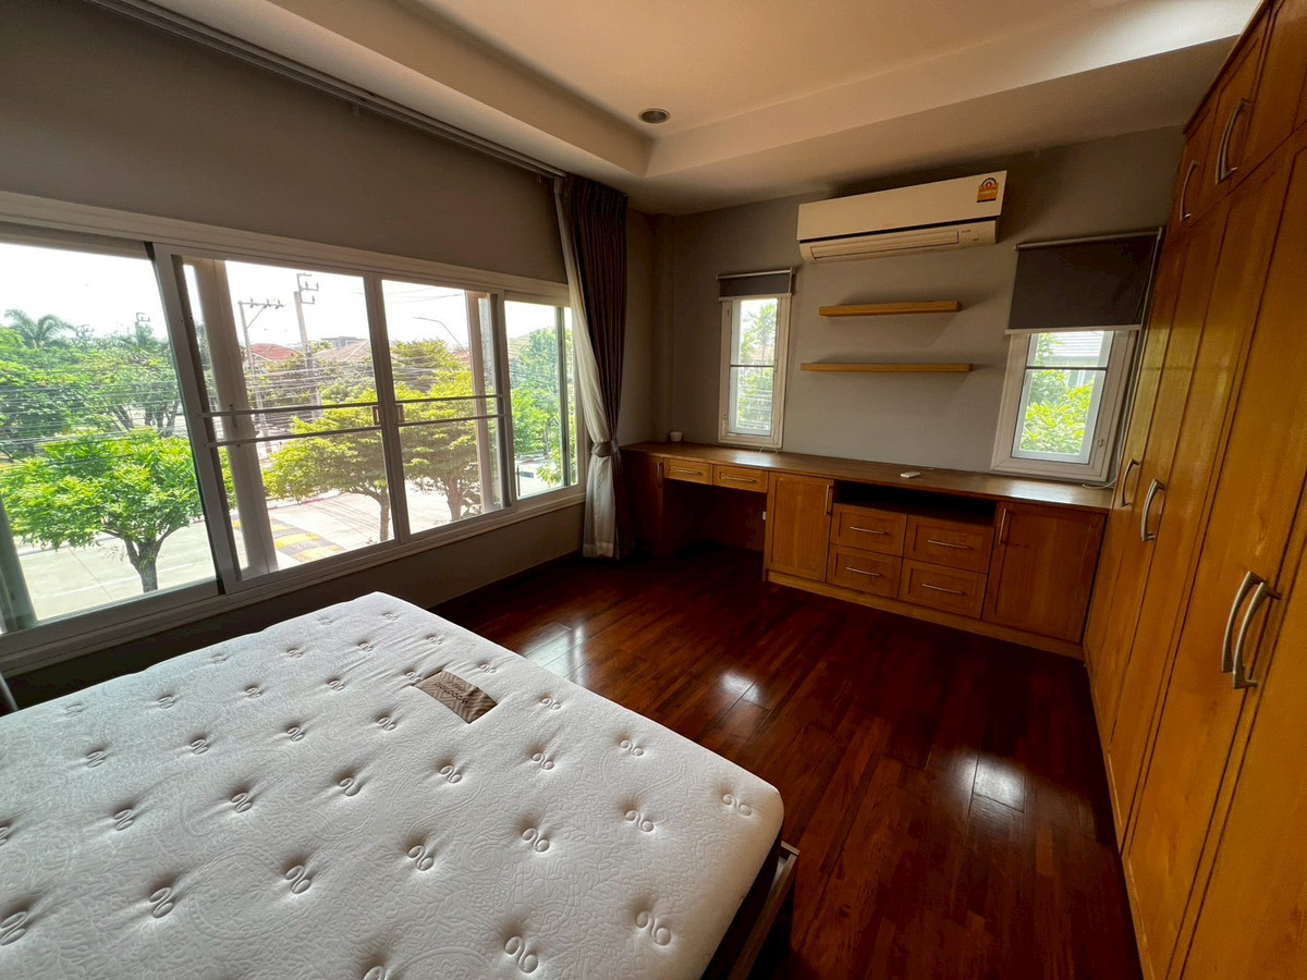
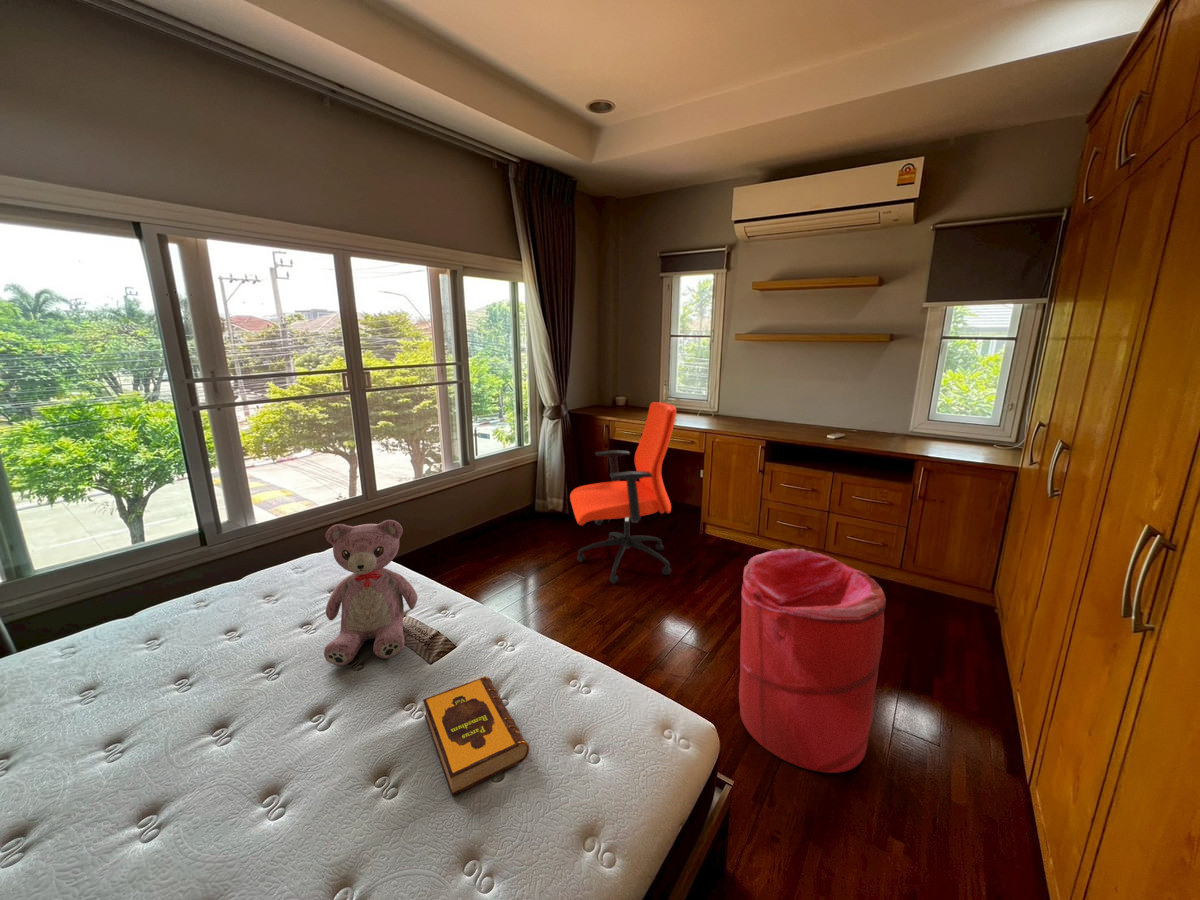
+ office chair [569,401,677,585]
+ teddy bear [323,519,419,667]
+ hardback book [422,675,530,797]
+ laundry hamper [738,548,887,774]
